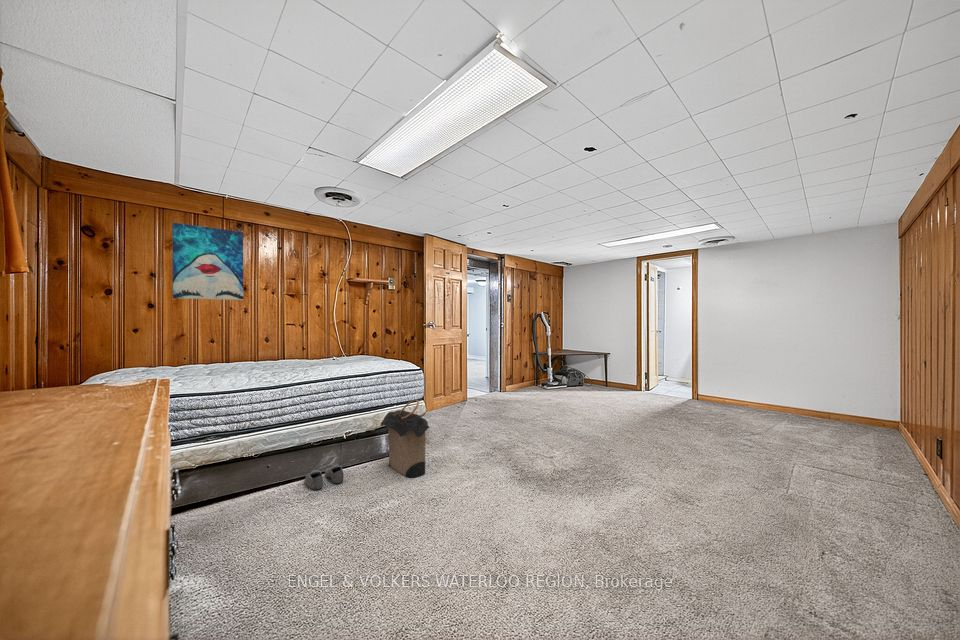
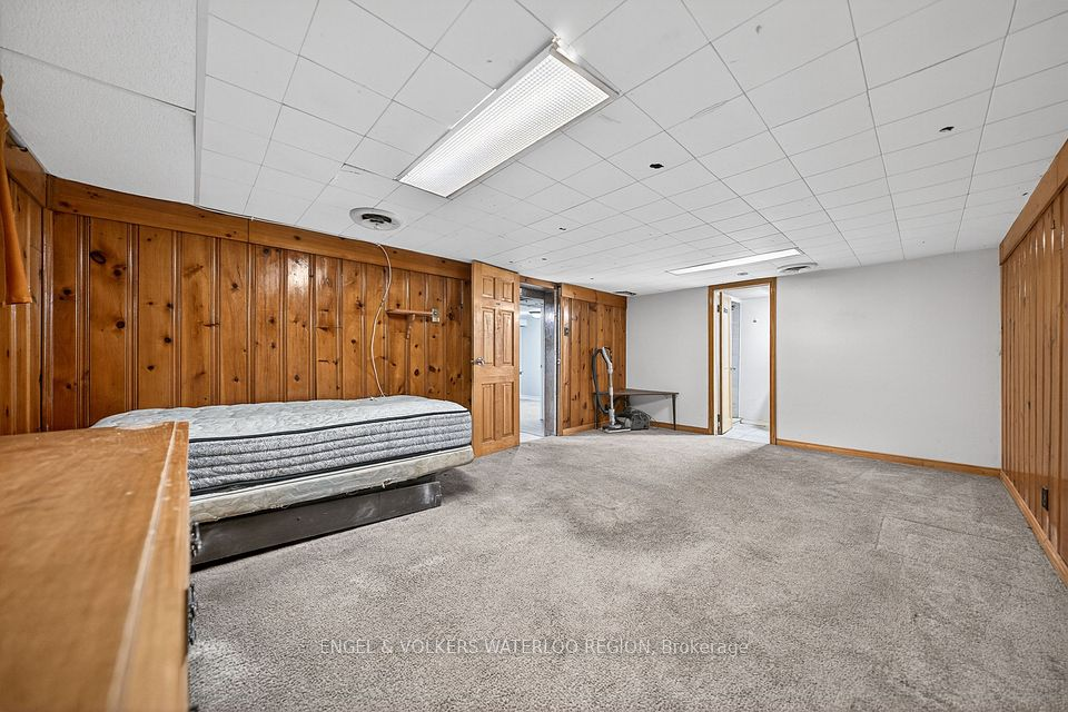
- wall art [171,222,244,301]
- shoe [304,463,344,490]
- laundry hamper [380,398,431,479]
